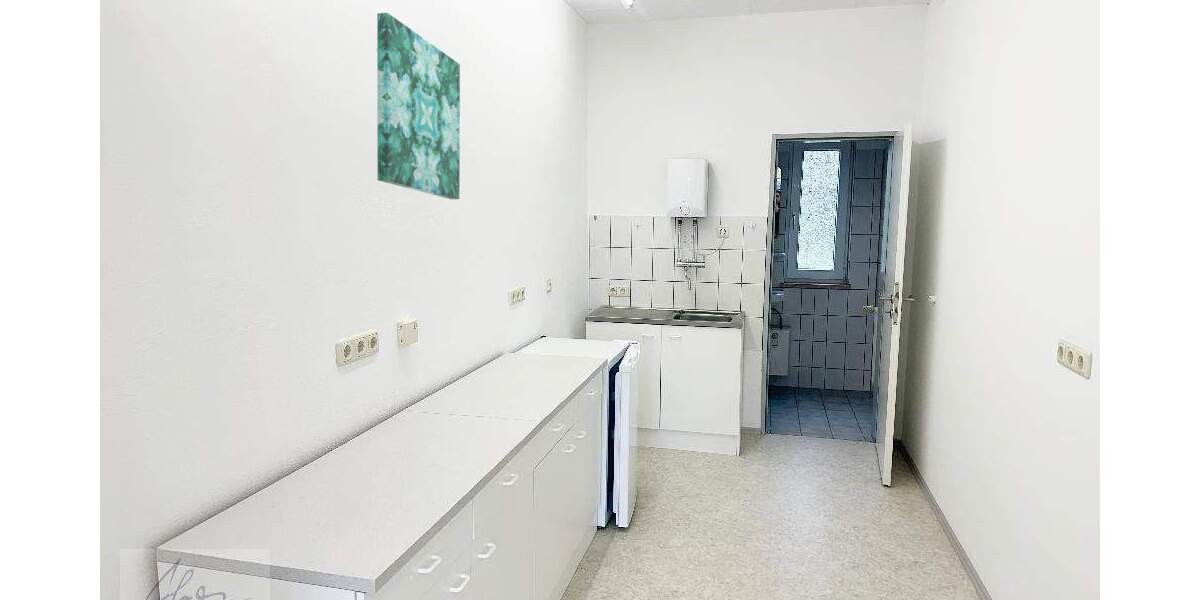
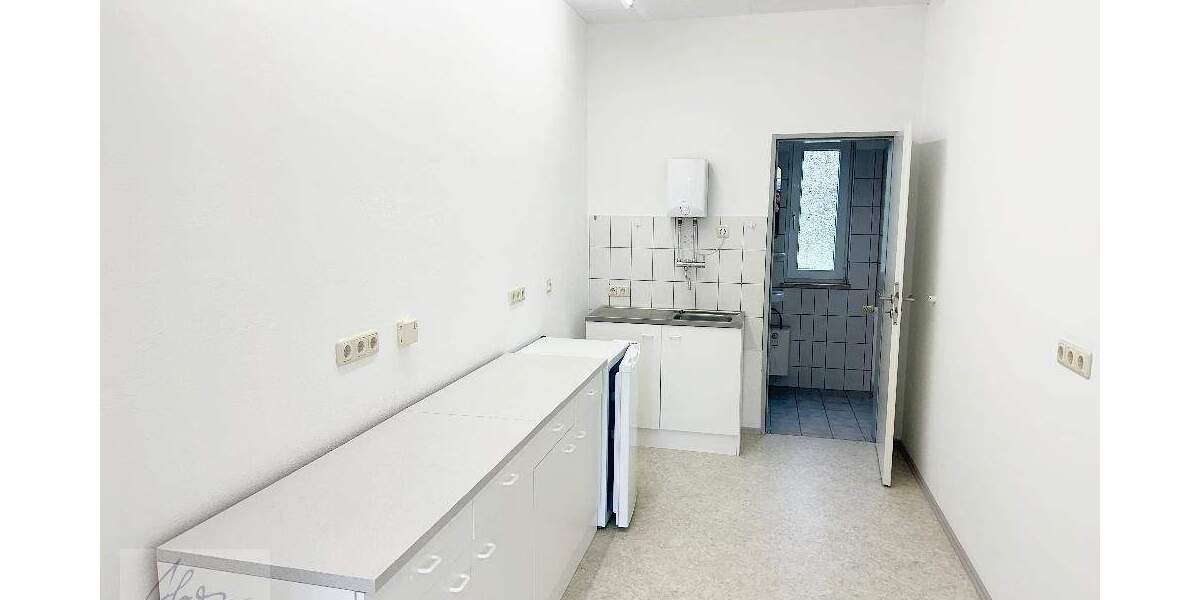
- wall art [376,12,461,200]
